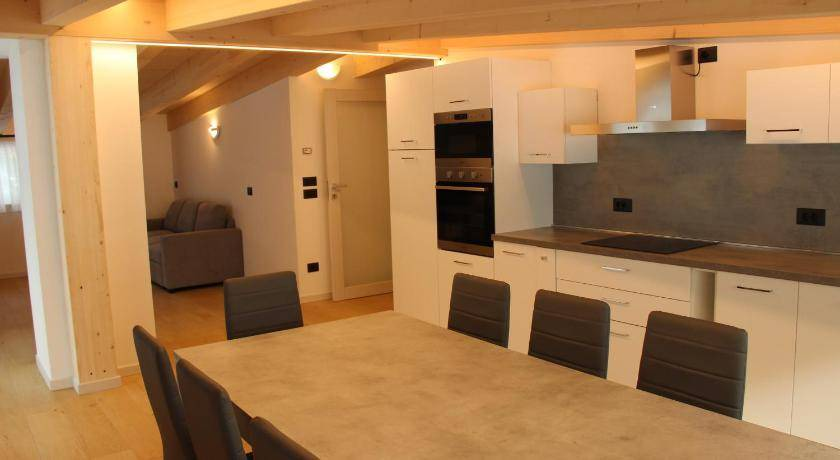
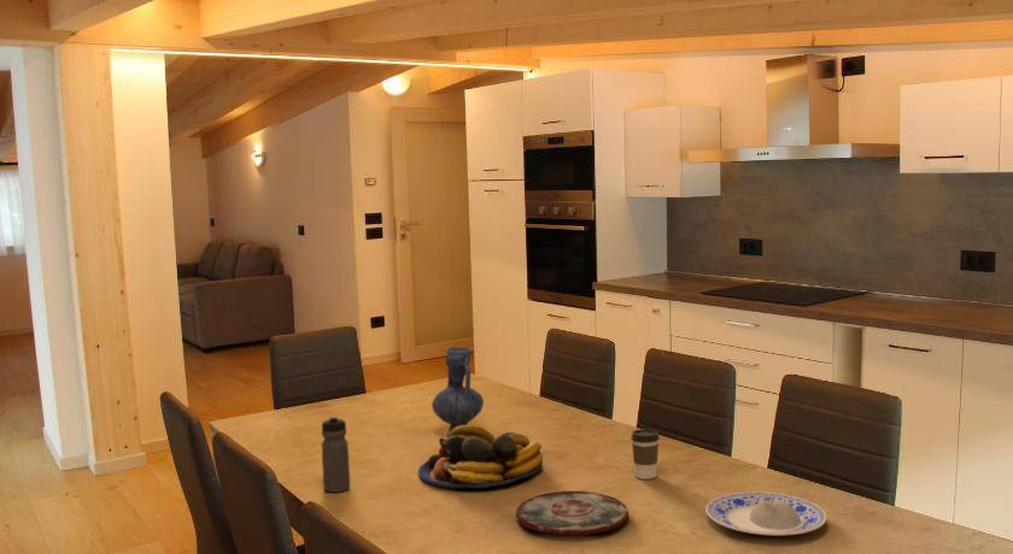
+ fruit bowl [417,424,544,489]
+ coffee cup [630,429,661,481]
+ vase [431,346,485,437]
+ water bottle [321,414,351,494]
+ plate [704,491,827,537]
+ plate [515,490,630,537]
